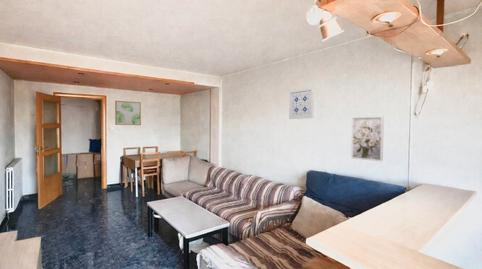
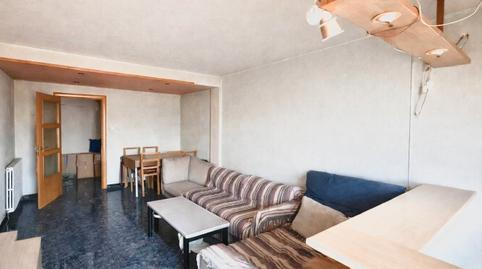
- wall art [350,115,385,163]
- wall art [288,87,315,120]
- wall art [114,100,142,126]
